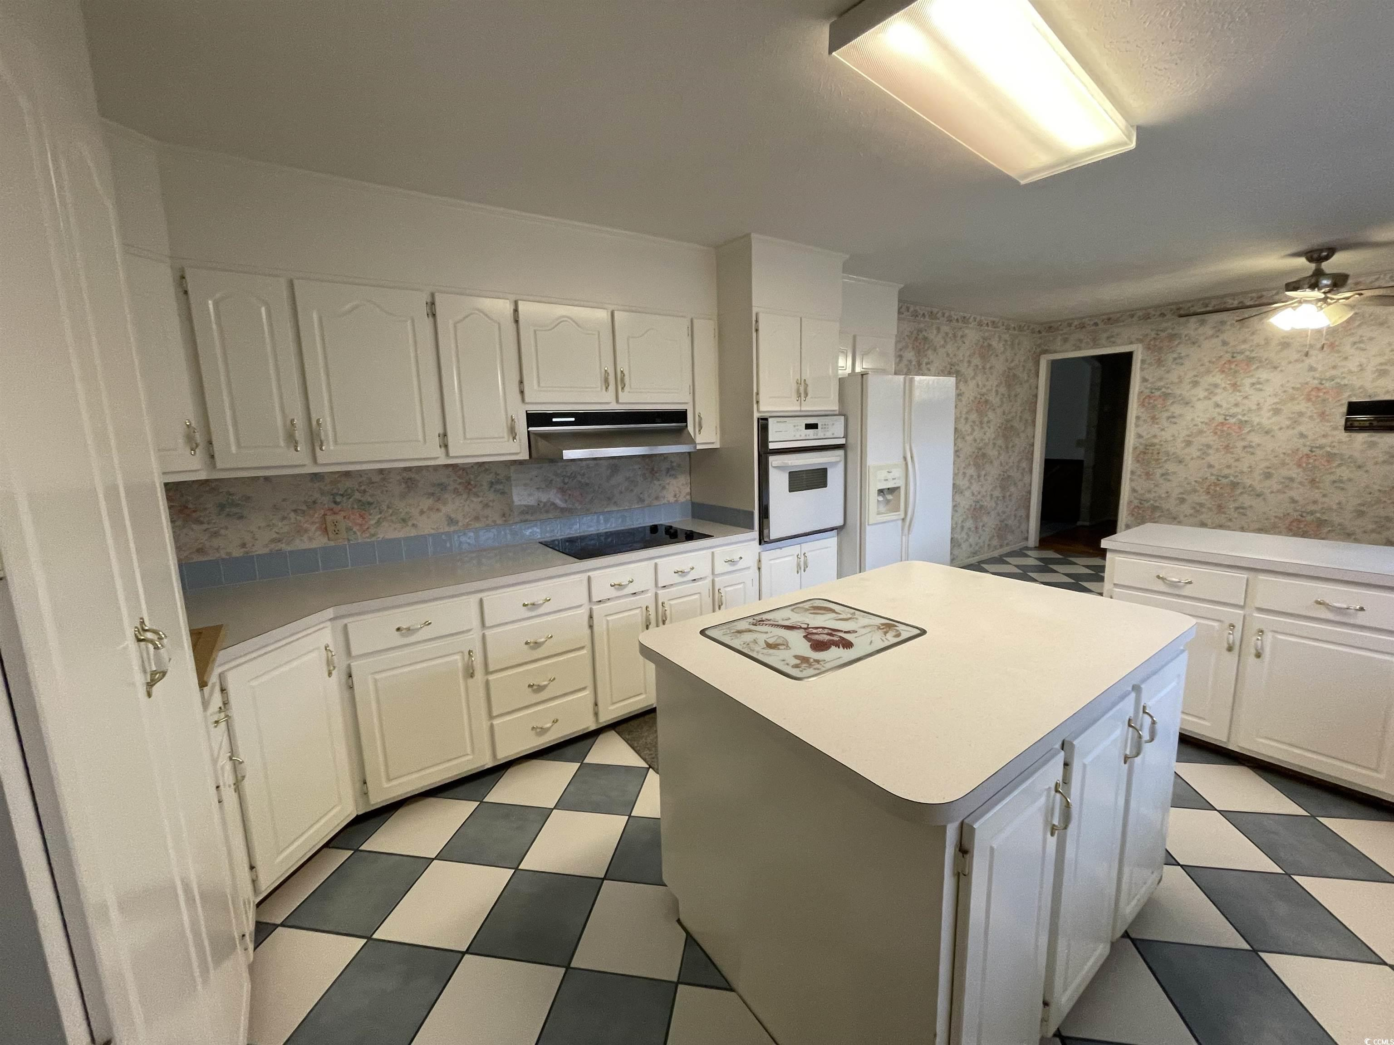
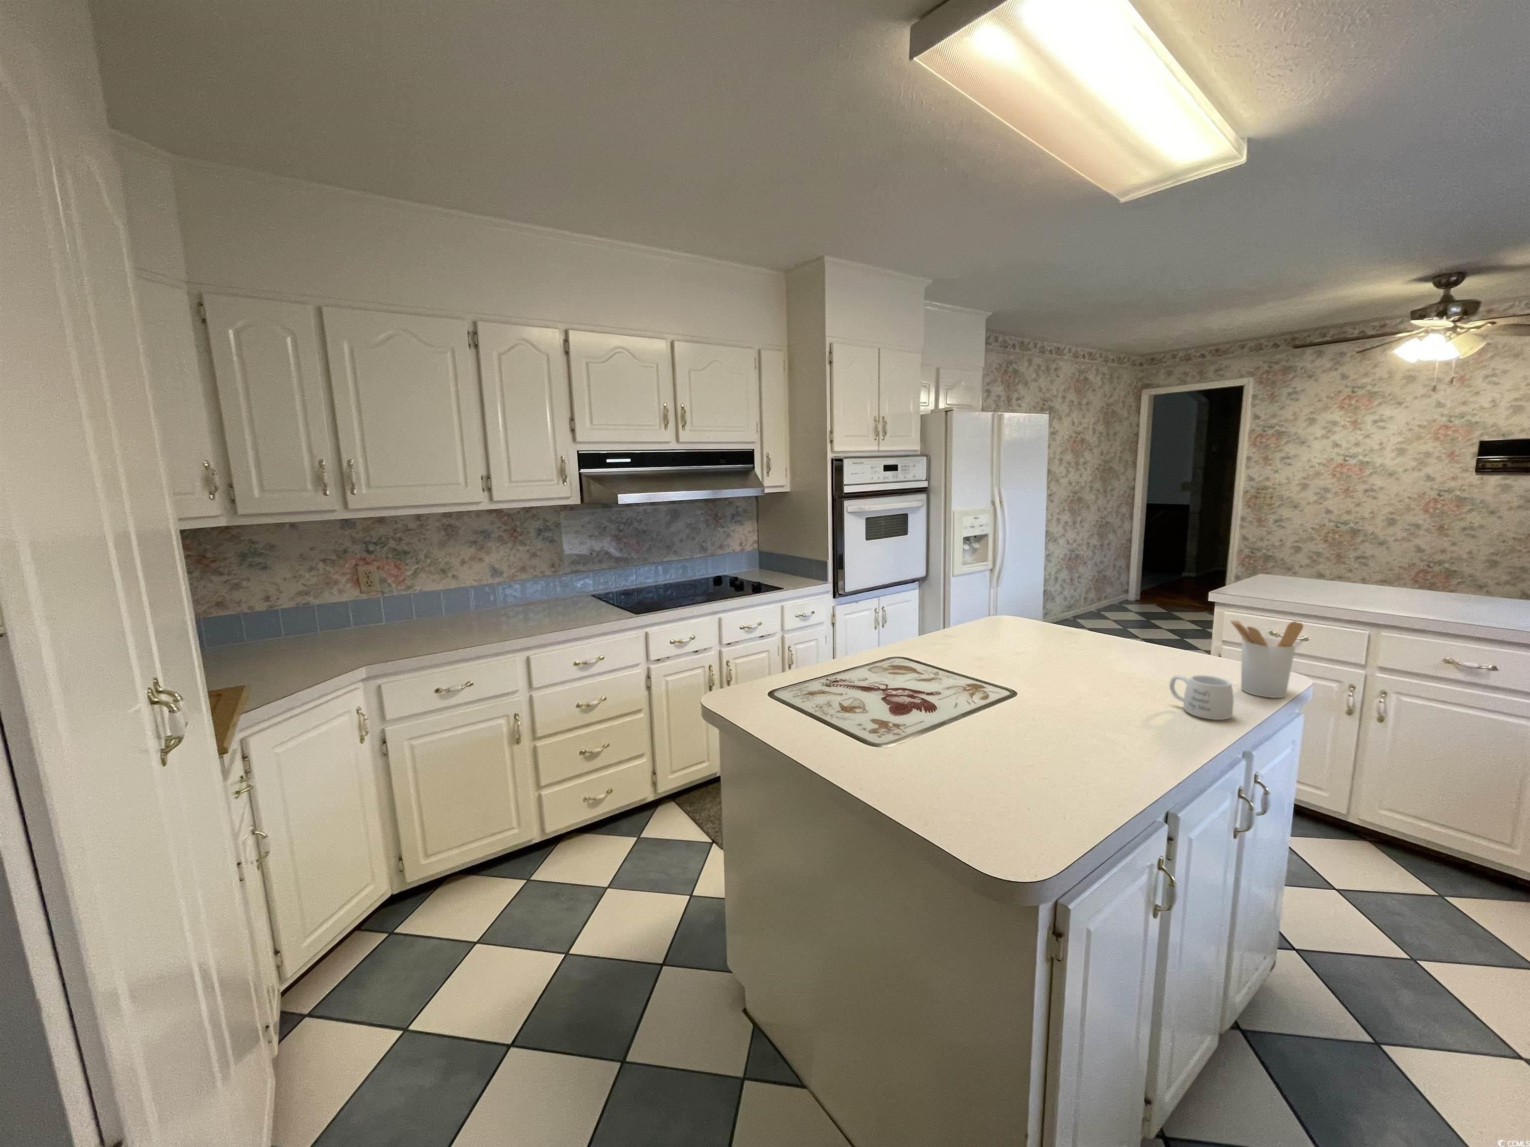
+ mug [1169,675,1234,720]
+ utensil holder [1230,619,1304,699]
